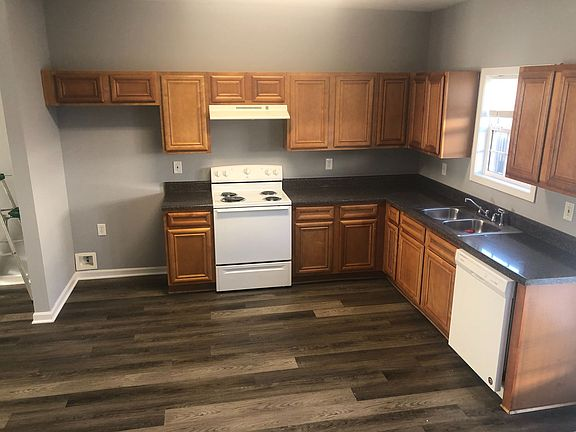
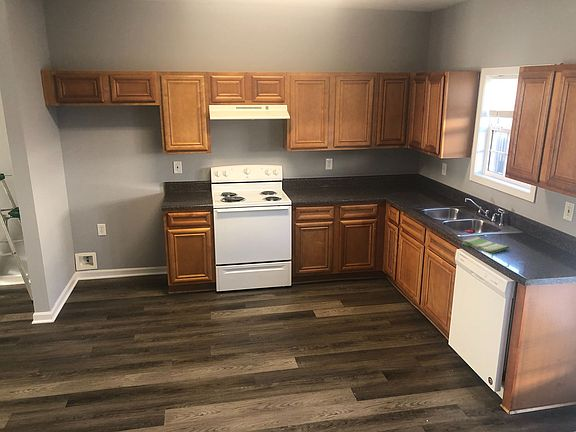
+ dish towel [461,236,510,254]
